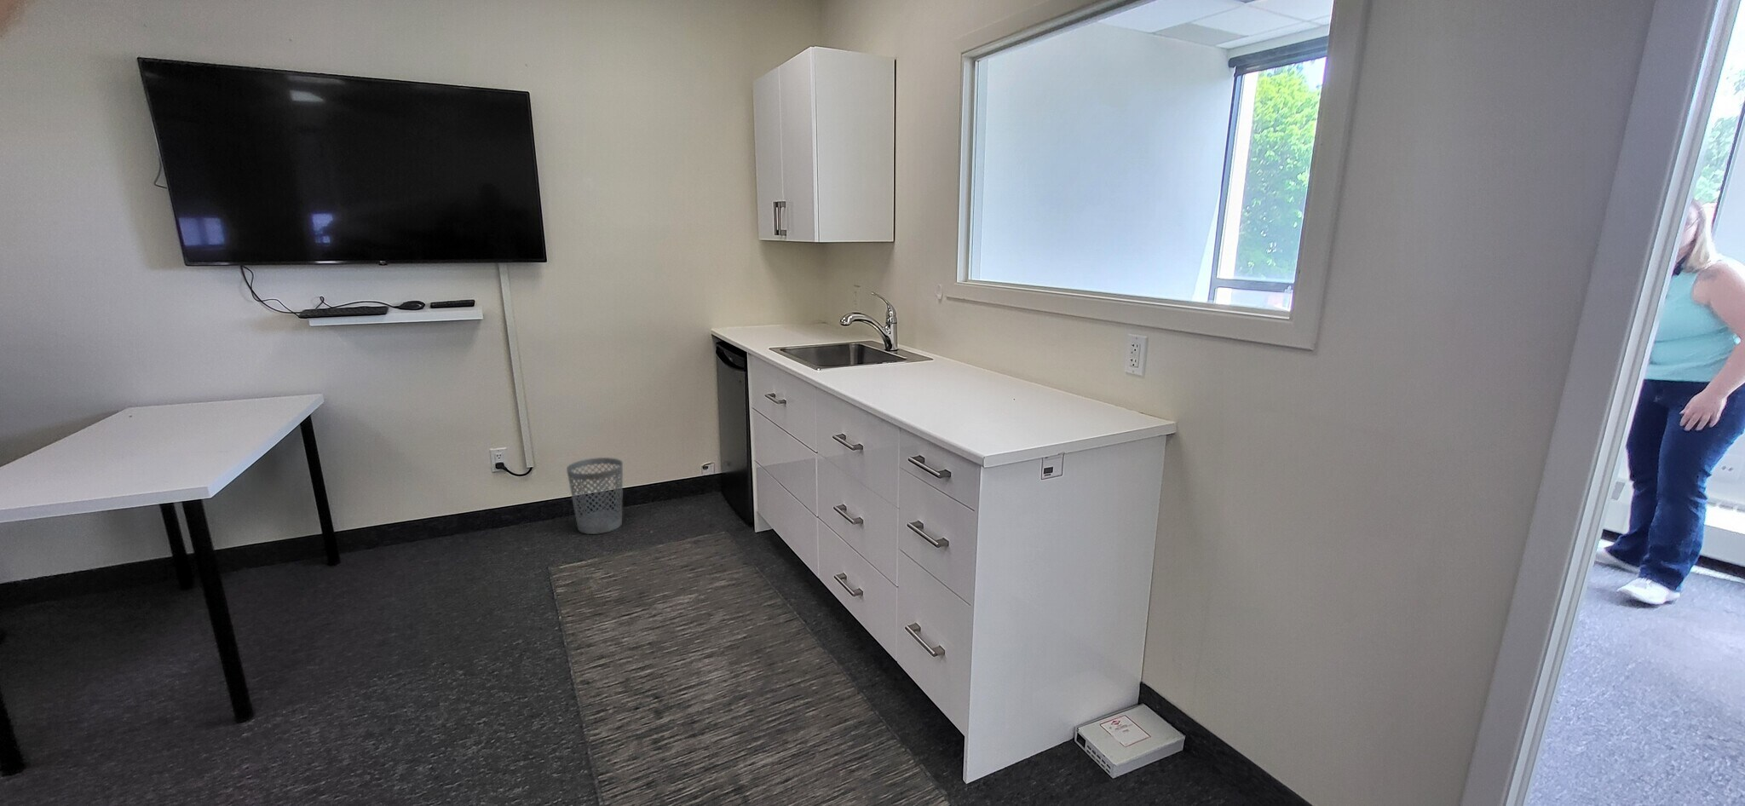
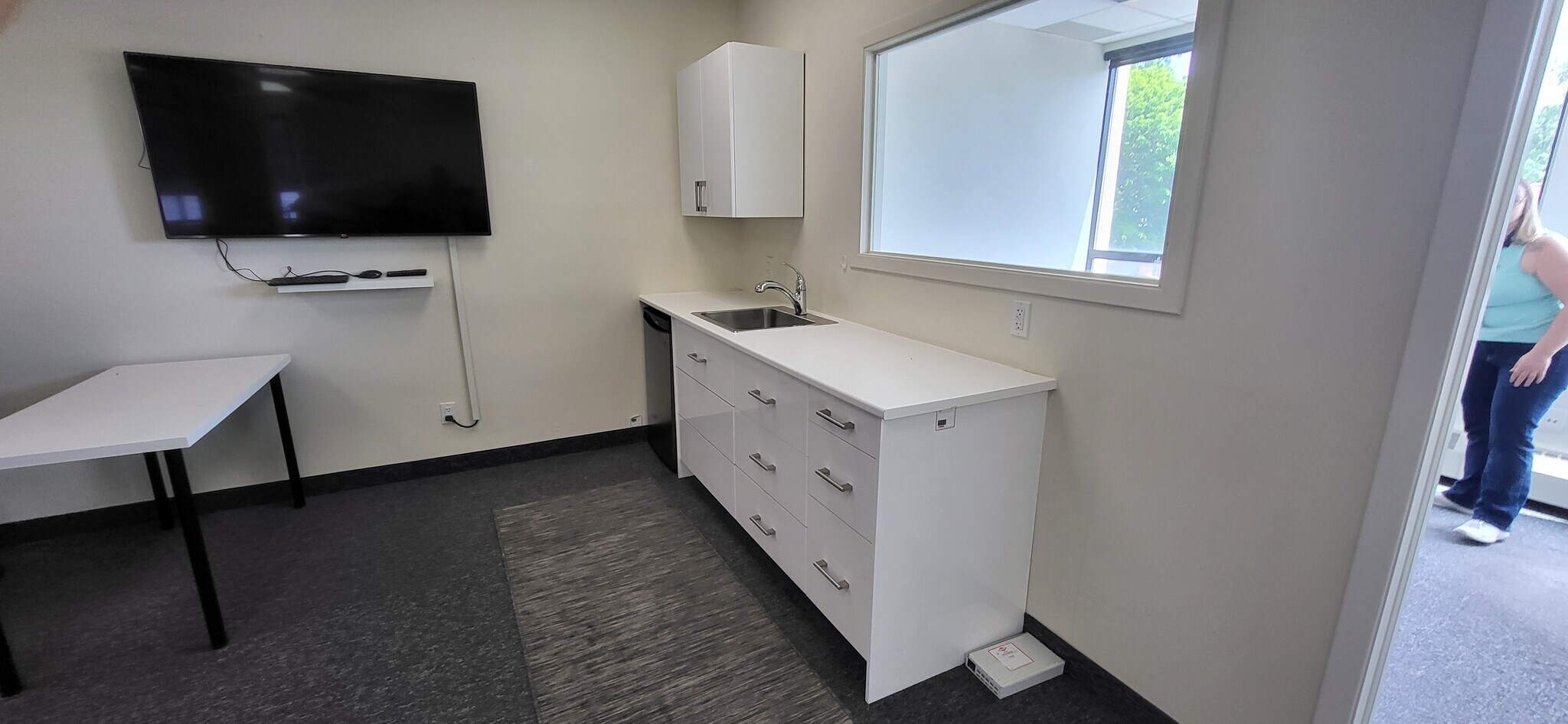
- wastebasket [565,456,623,535]
